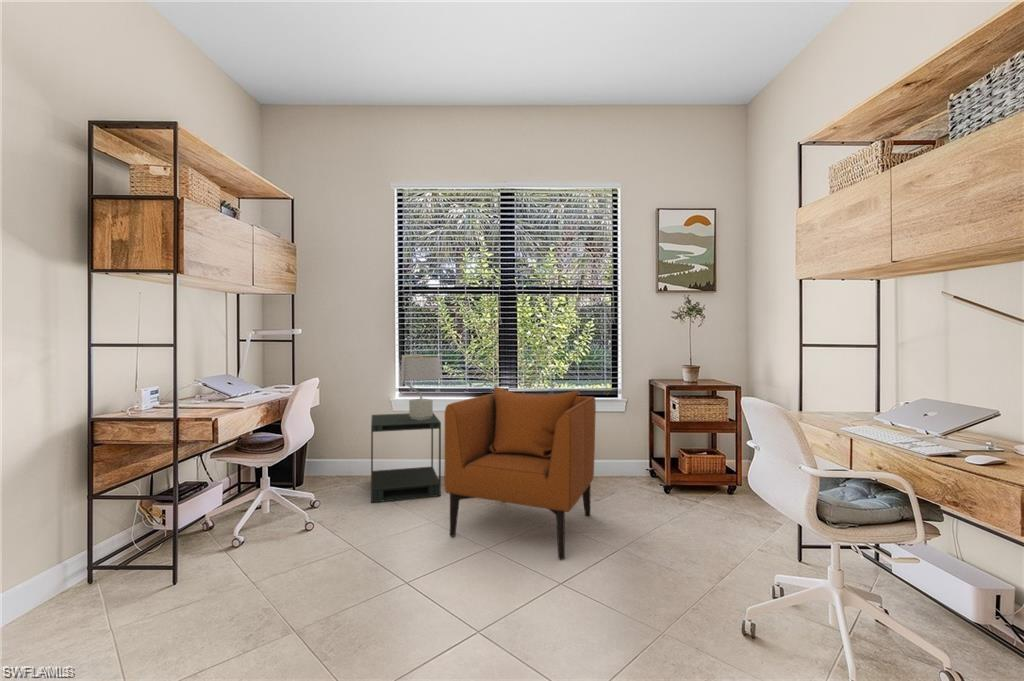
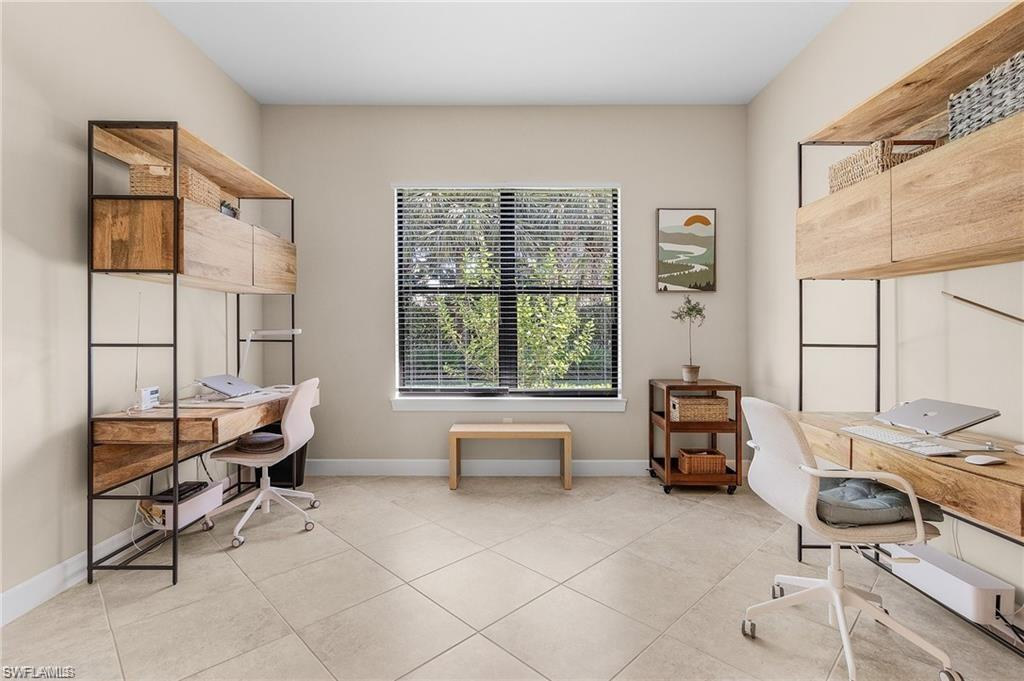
- side table [370,412,442,503]
- armchair [443,385,597,560]
- table lamp [399,354,443,420]
